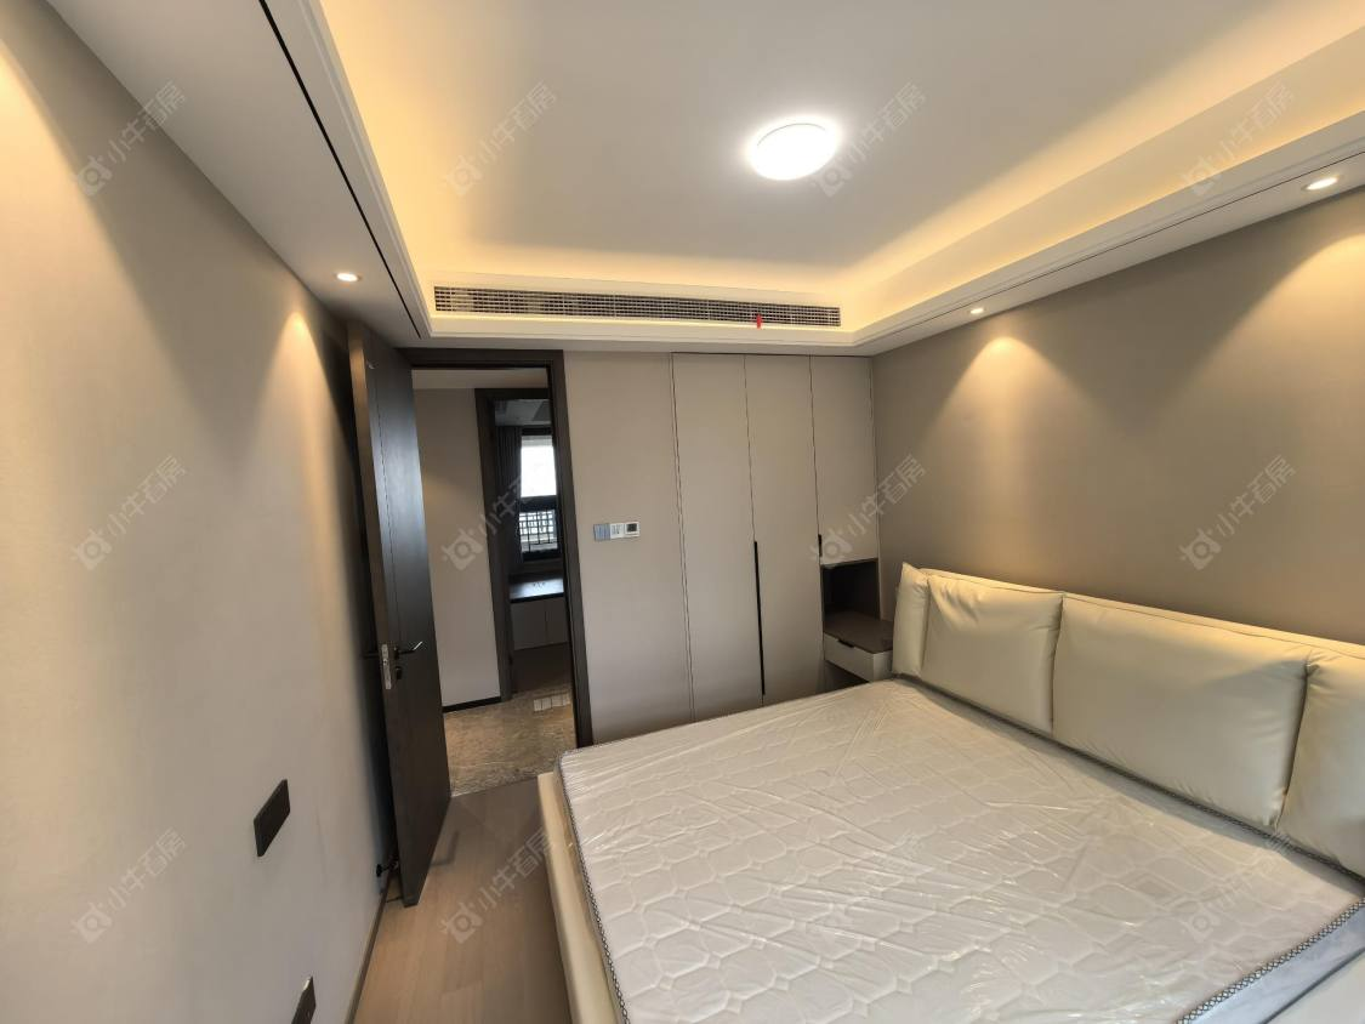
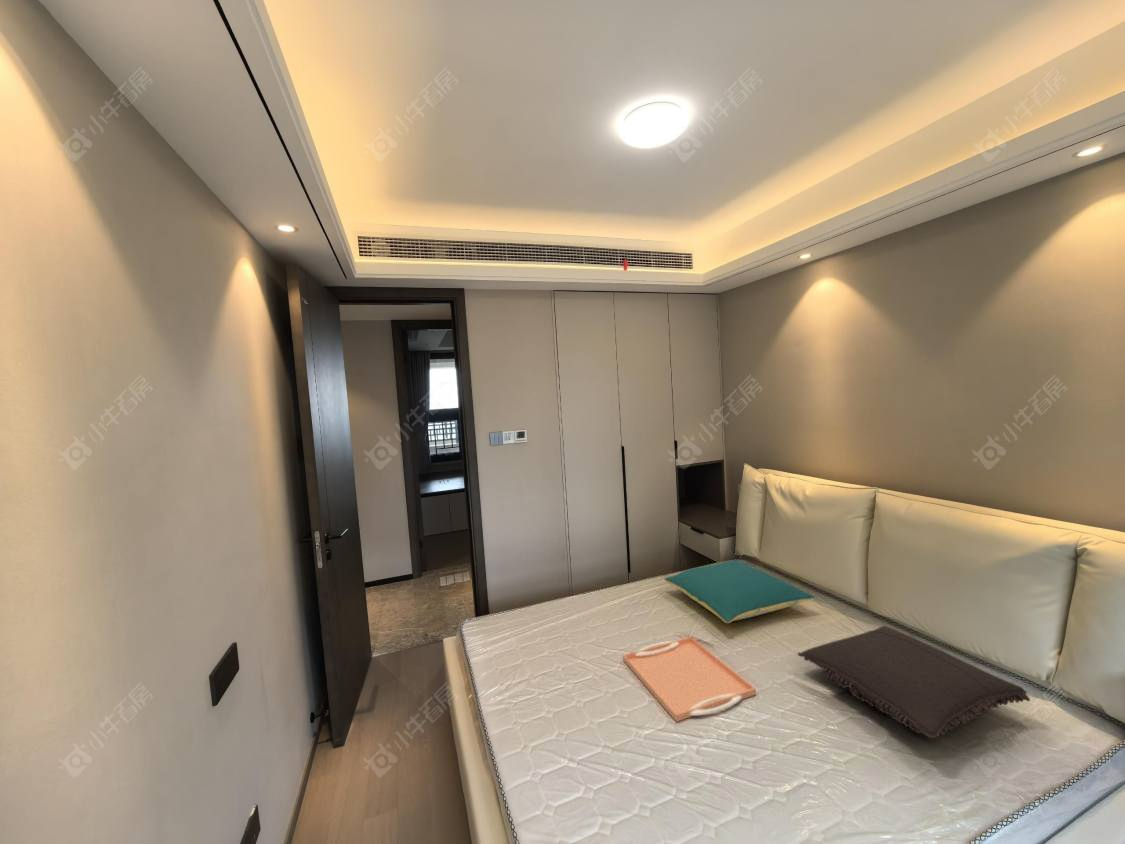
+ pillow [797,625,1031,740]
+ serving tray [622,636,757,723]
+ pillow [663,559,816,624]
